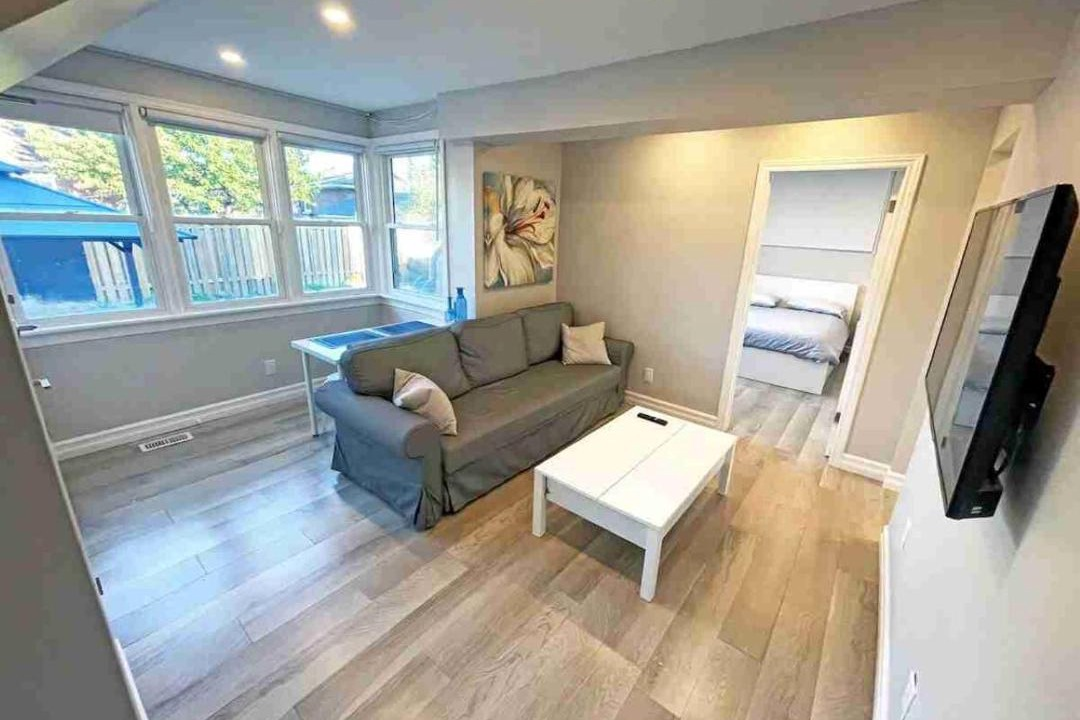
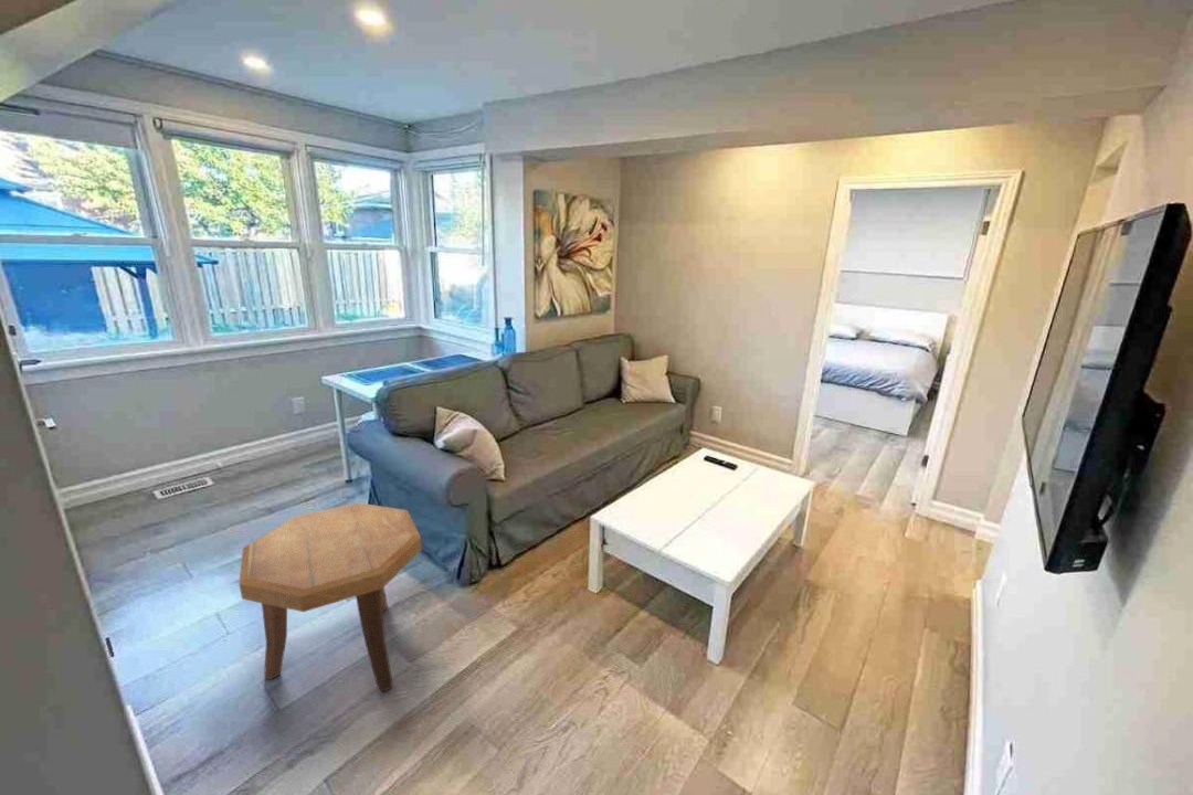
+ side table [237,501,423,693]
